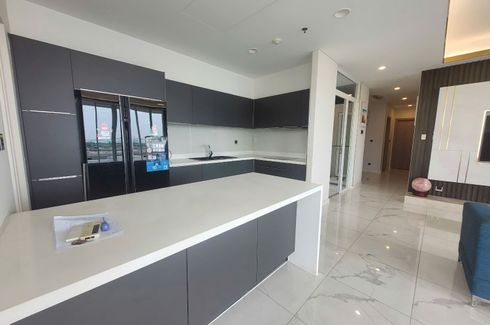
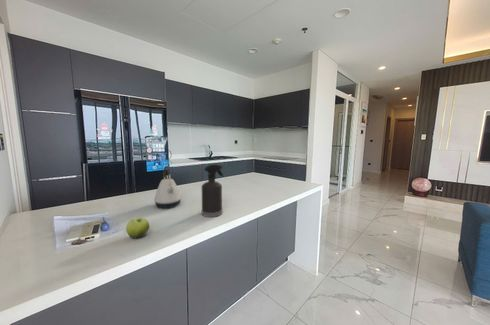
+ fruit [125,217,150,239]
+ spray bottle [201,163,224,218]
+ kettle [153,165,182,209]
